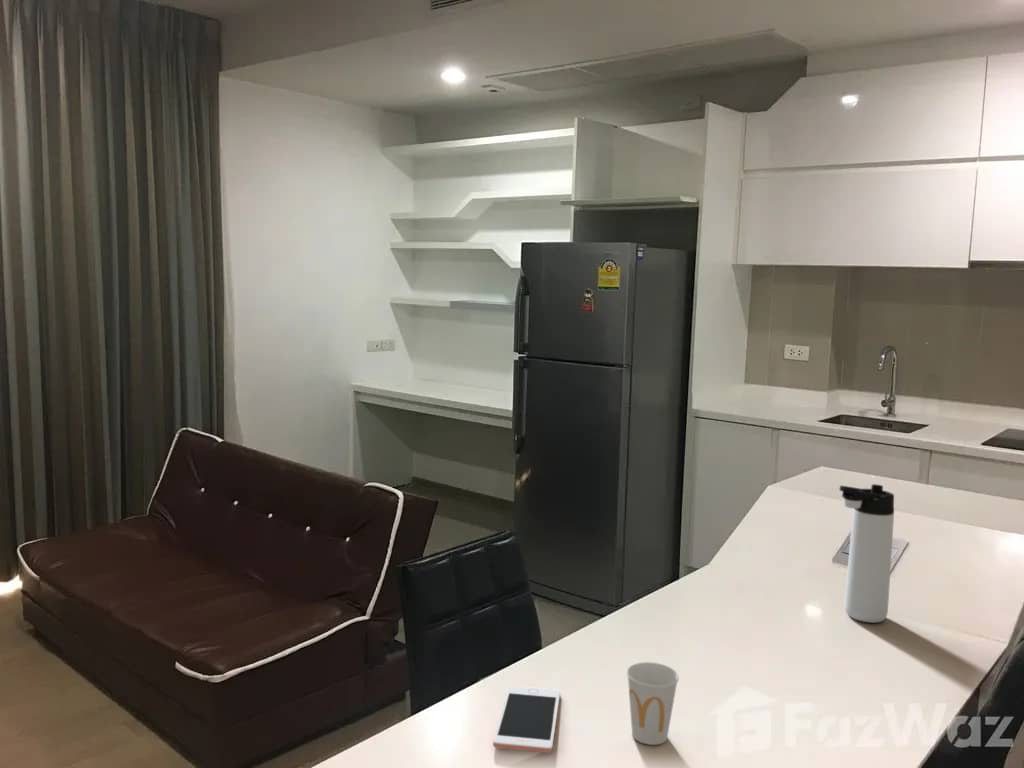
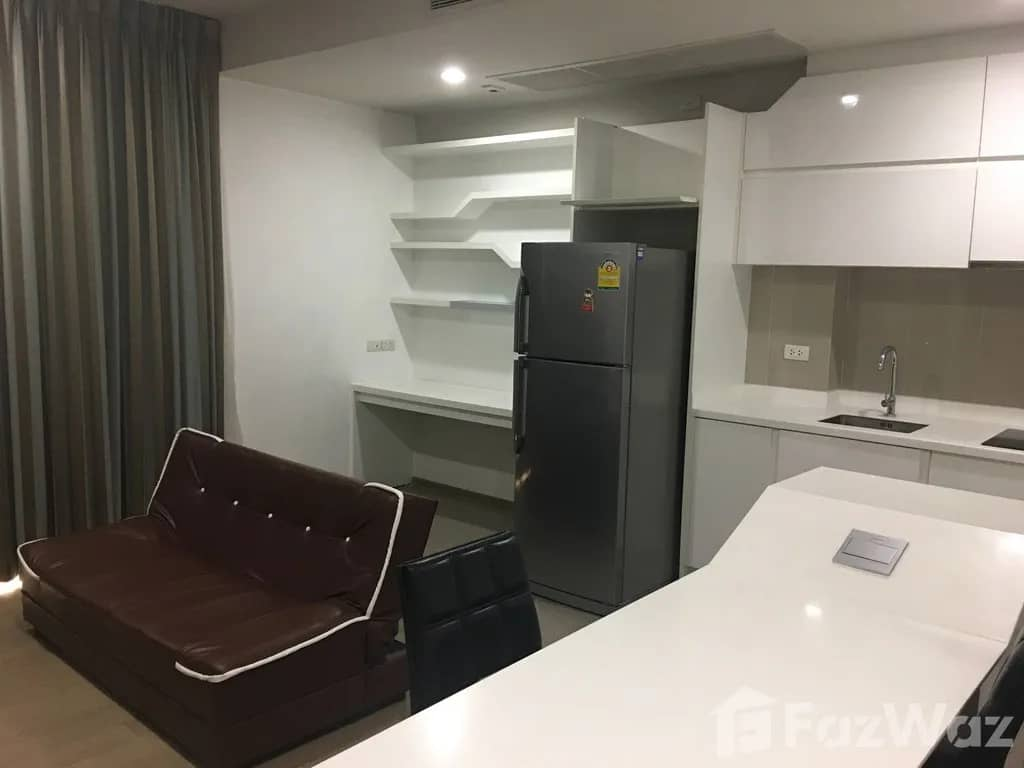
- cell phone [492,685,561,754]
- thermos bottle [838,483,895,624]
- cup [626,661,680,746]
